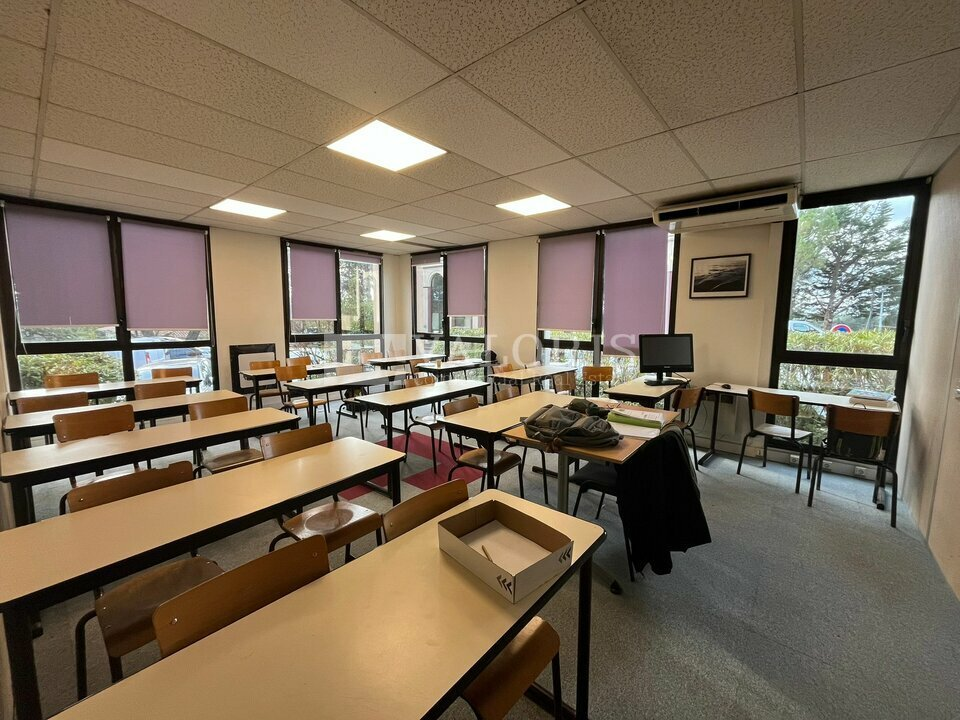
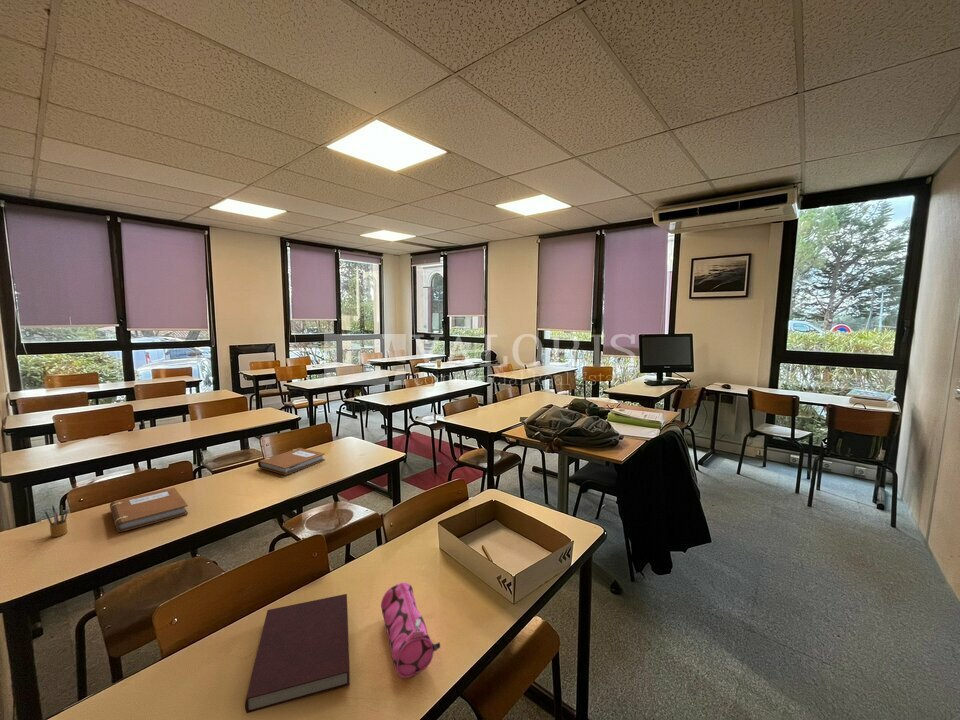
+ notebook [244,593,351,714]
+ pencil box [44,504,69,538]
+ pencil case [380,581,441,679]
+ notebook [109,486,189,533]
+ notebook [257,447,326,476]
